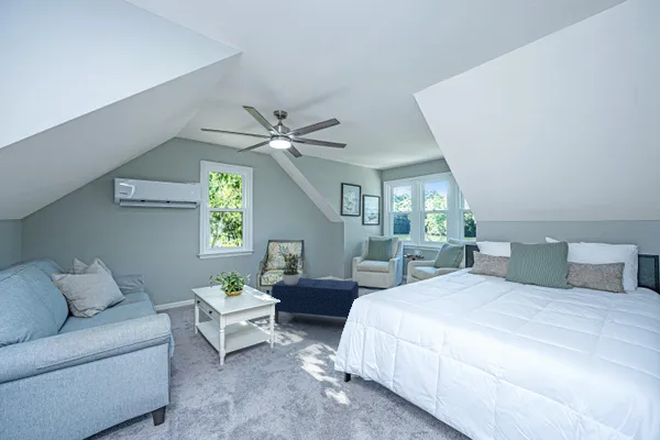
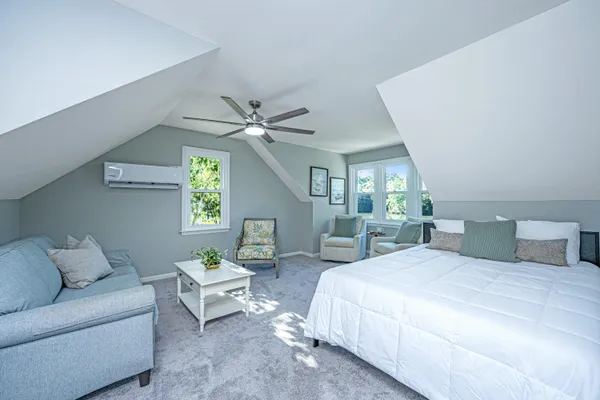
- potted plant [280,251,302,285]
- bench [271,277,360,323]
